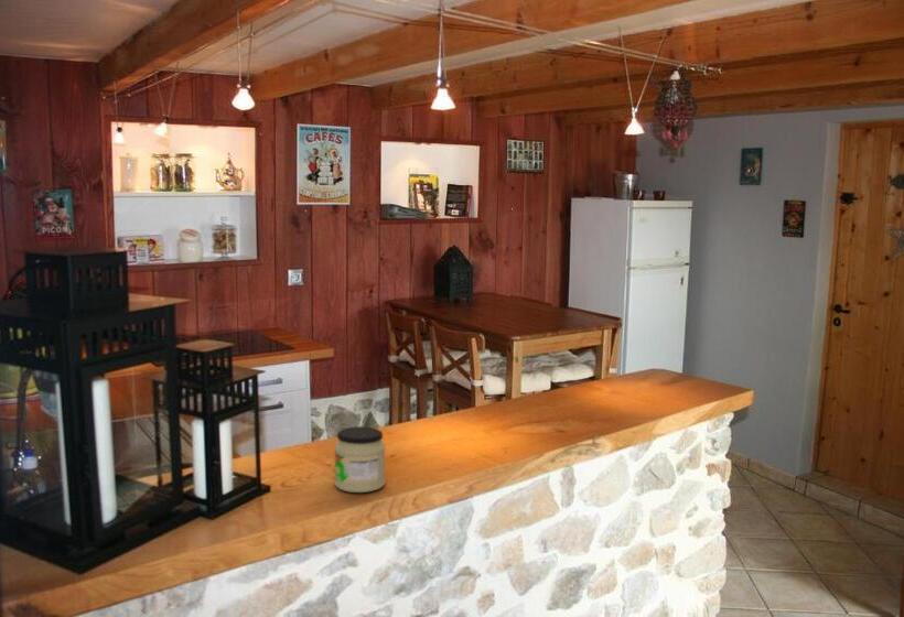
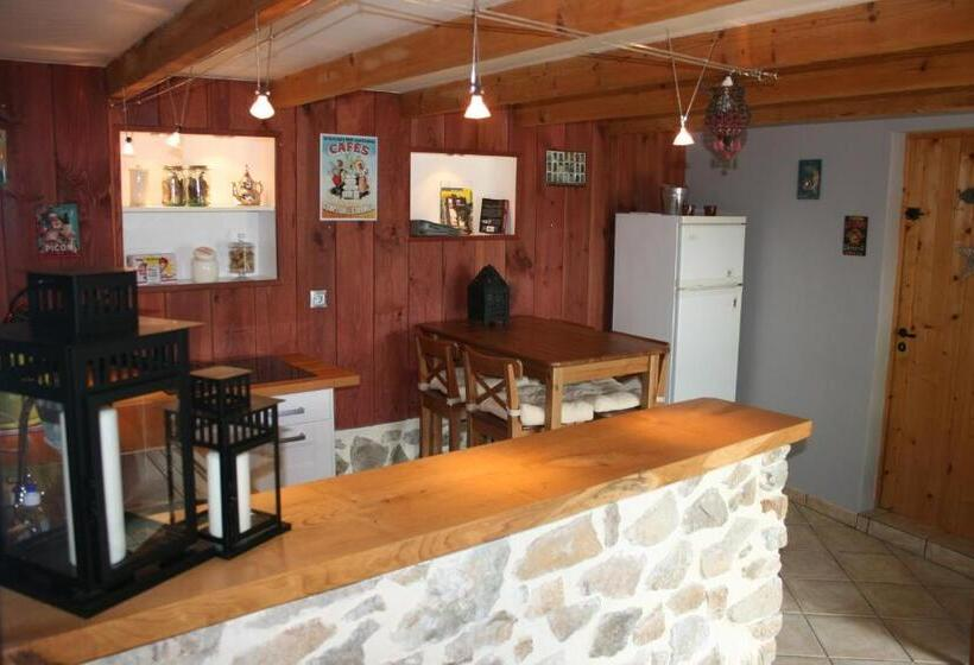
- jar [333,425,386,494]
